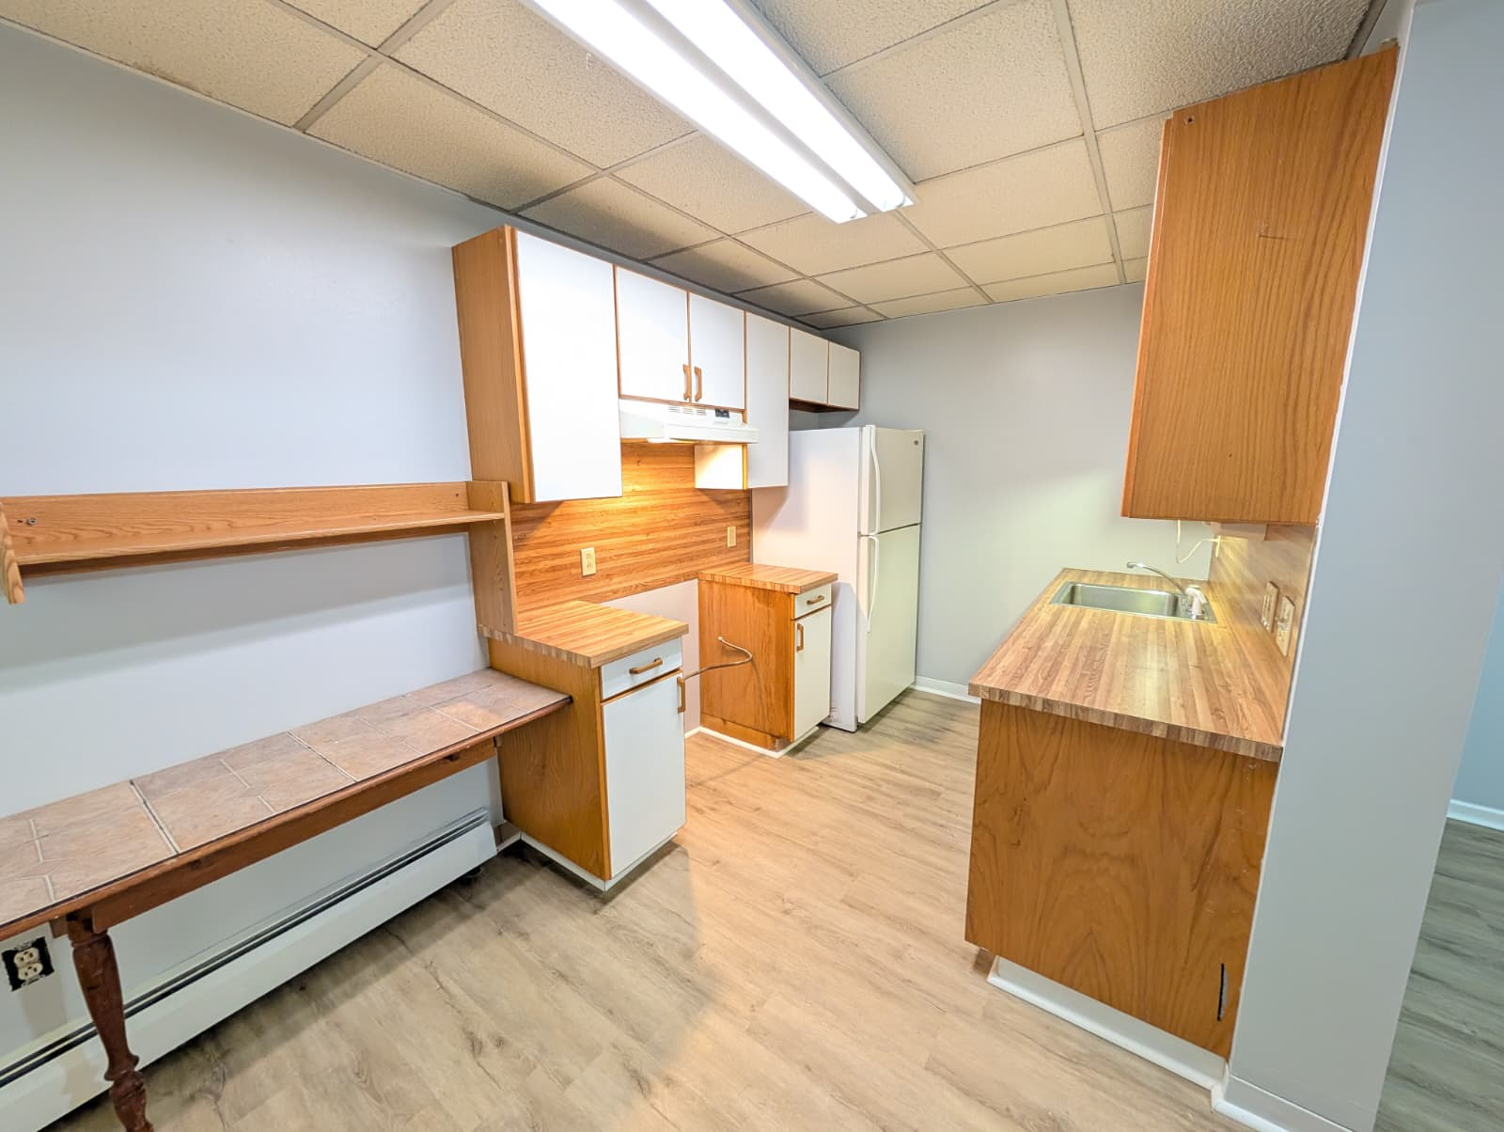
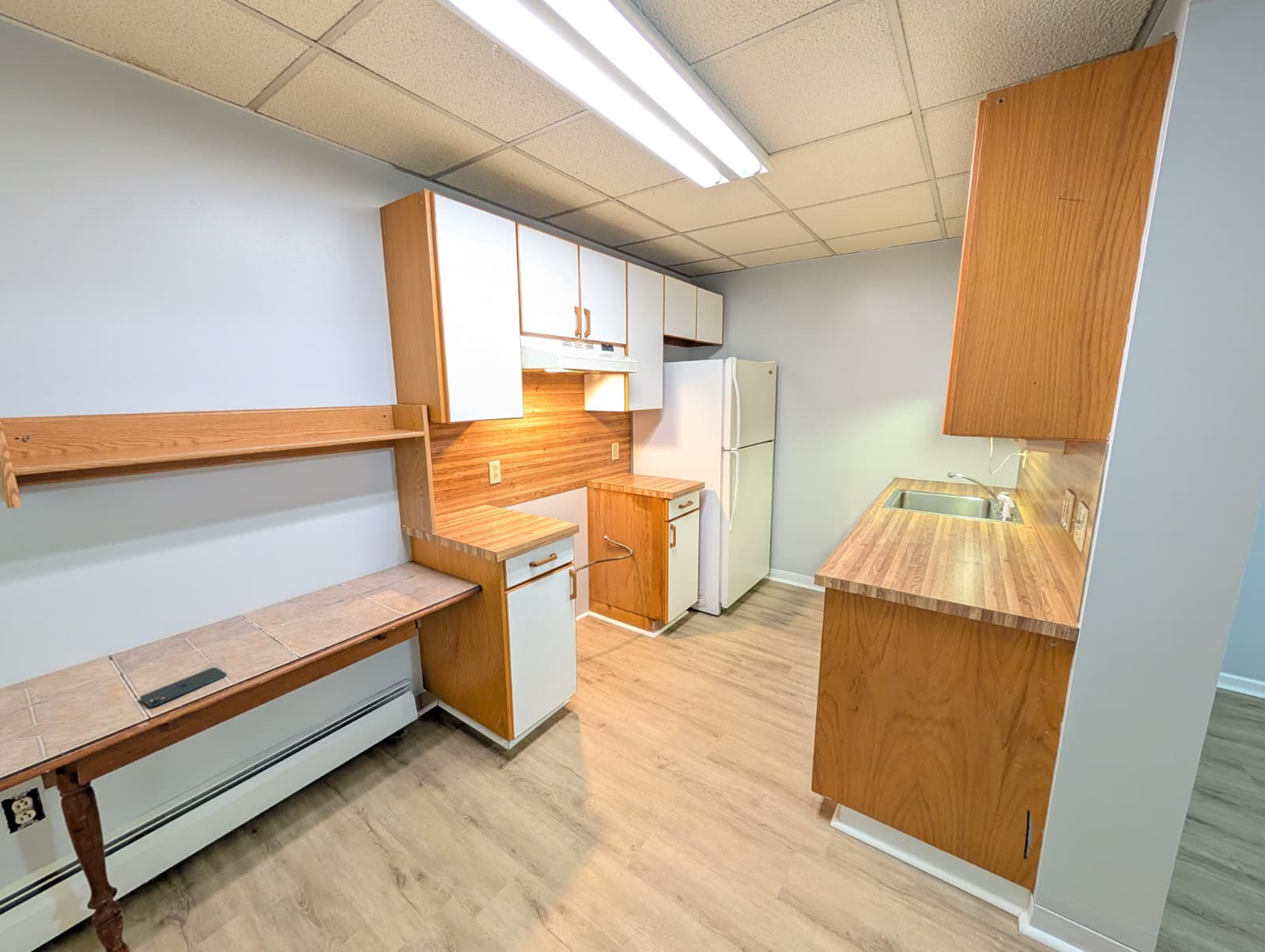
+ smartphone [139,667,227,708]
